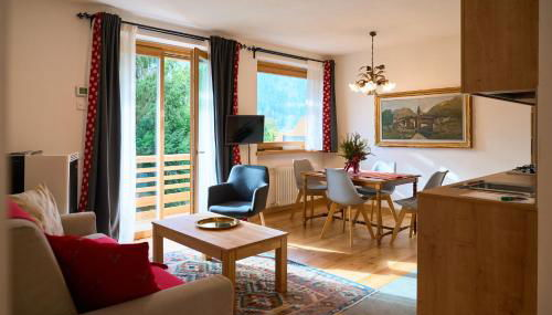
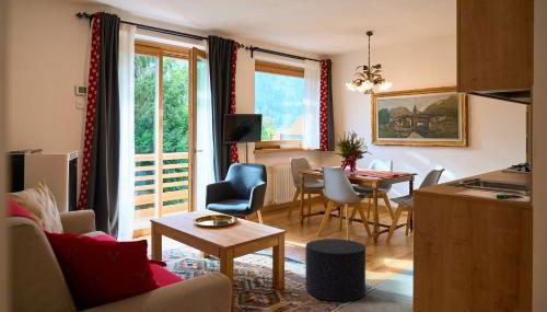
+ stool [304,238,366,302]
